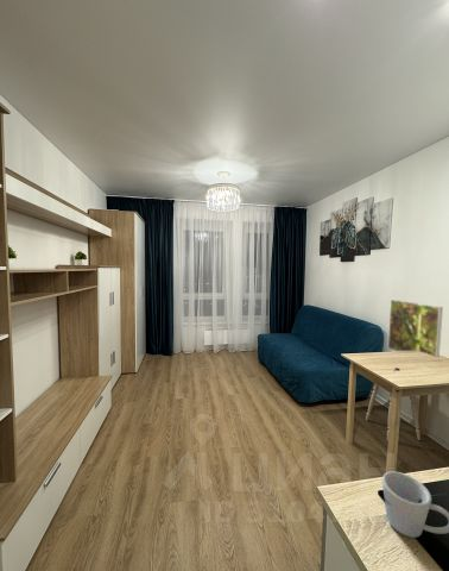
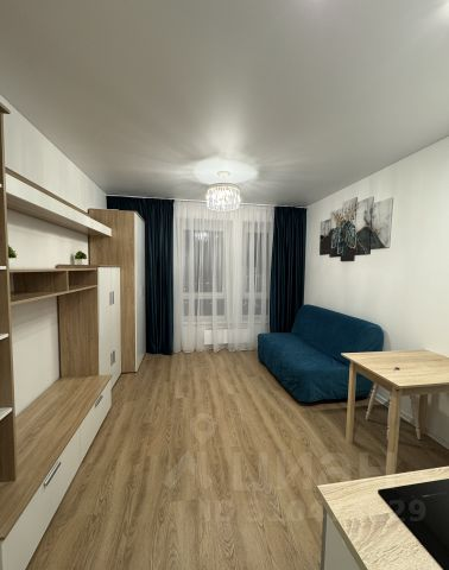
- mug [381,470,449,539]
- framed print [387,299,444,359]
